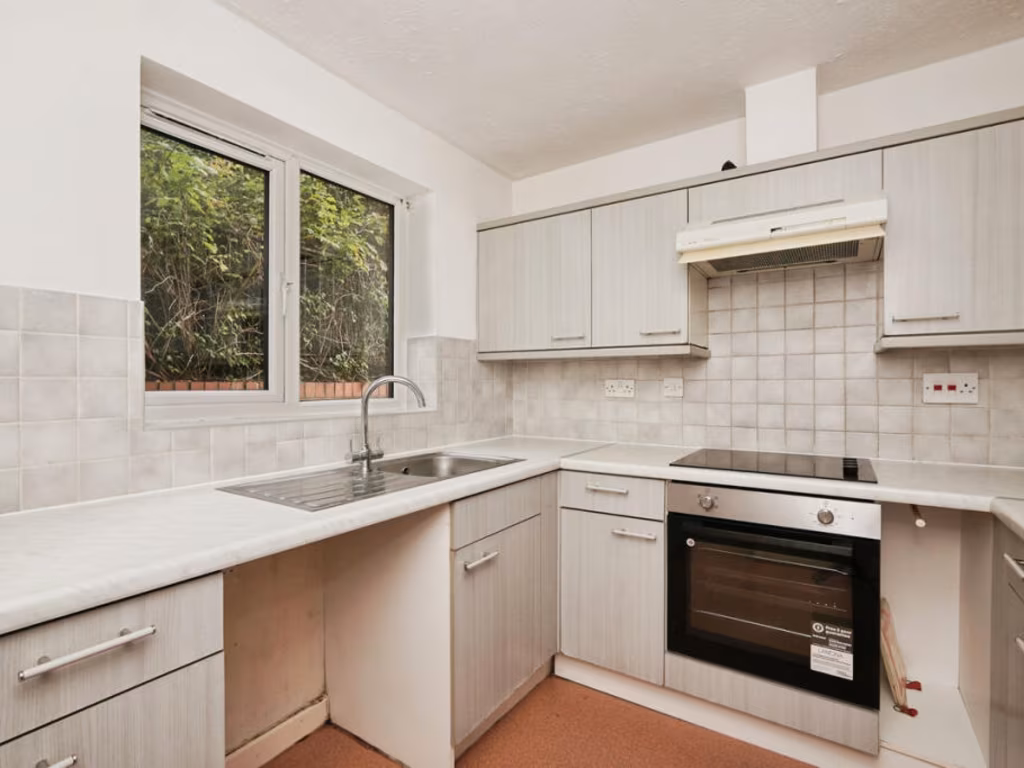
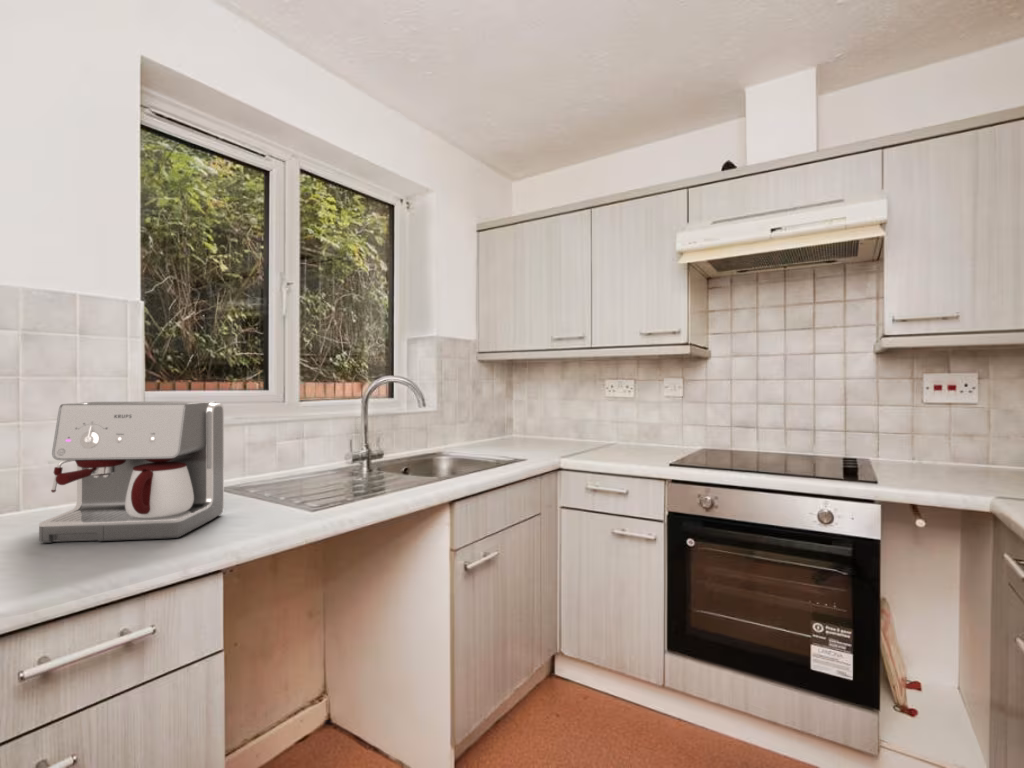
+ coffee maker [38,400,225,544]
